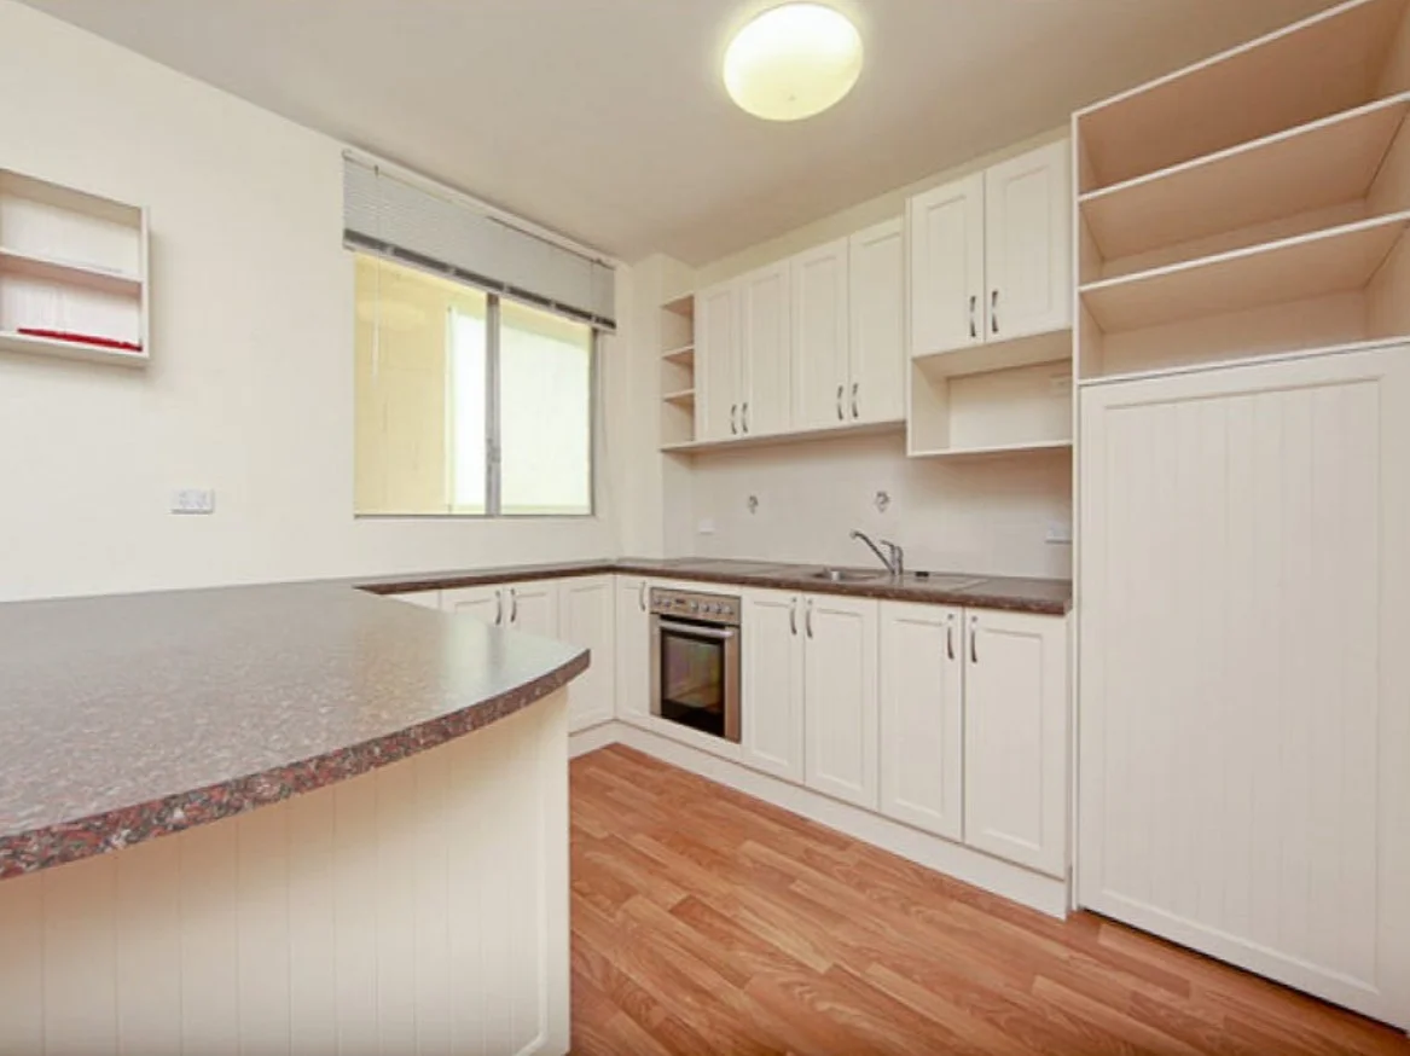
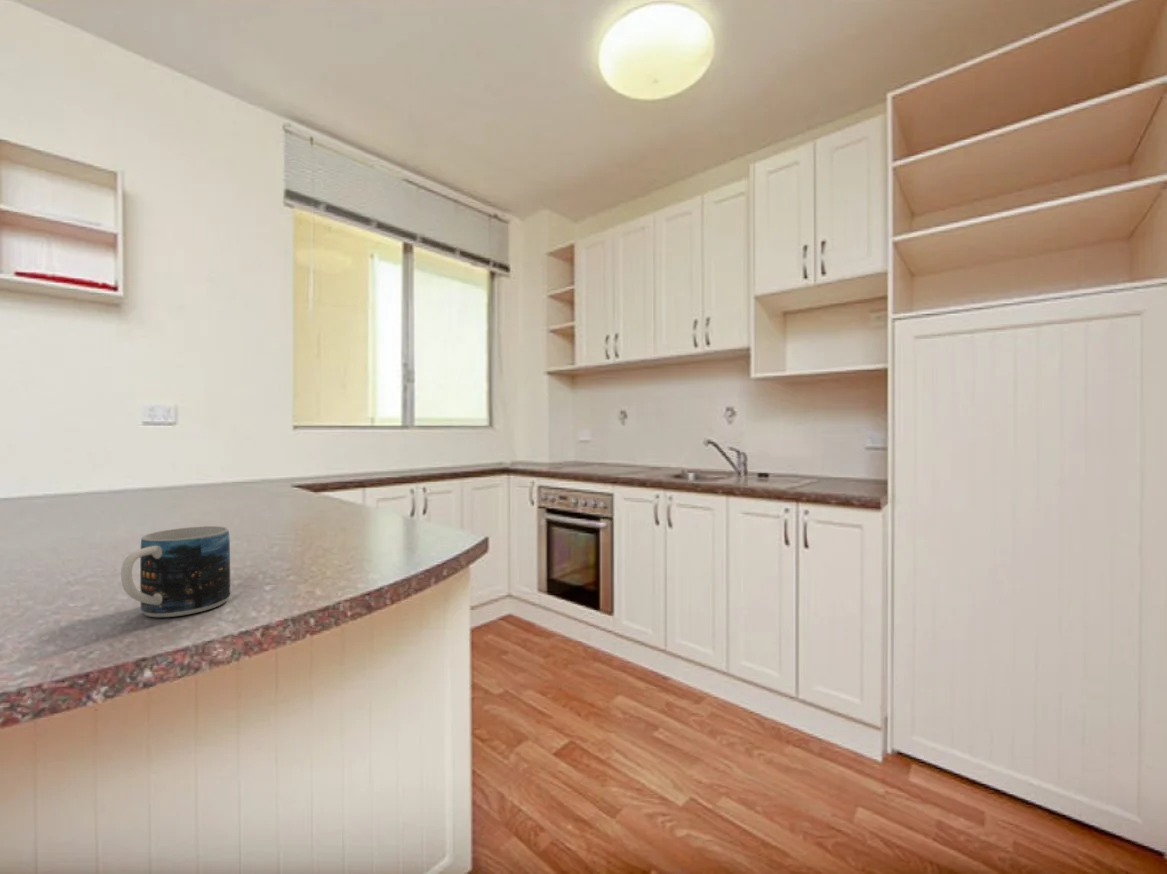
+ mug [120,525,231,618]
